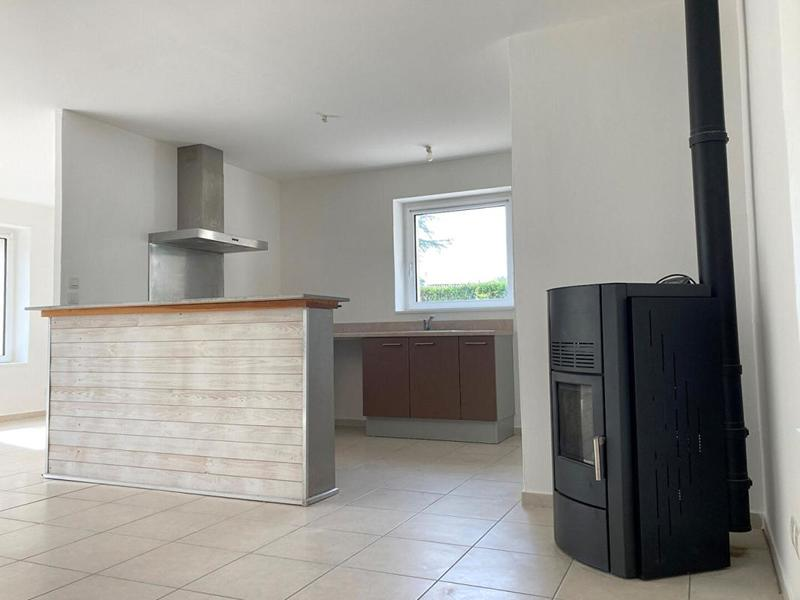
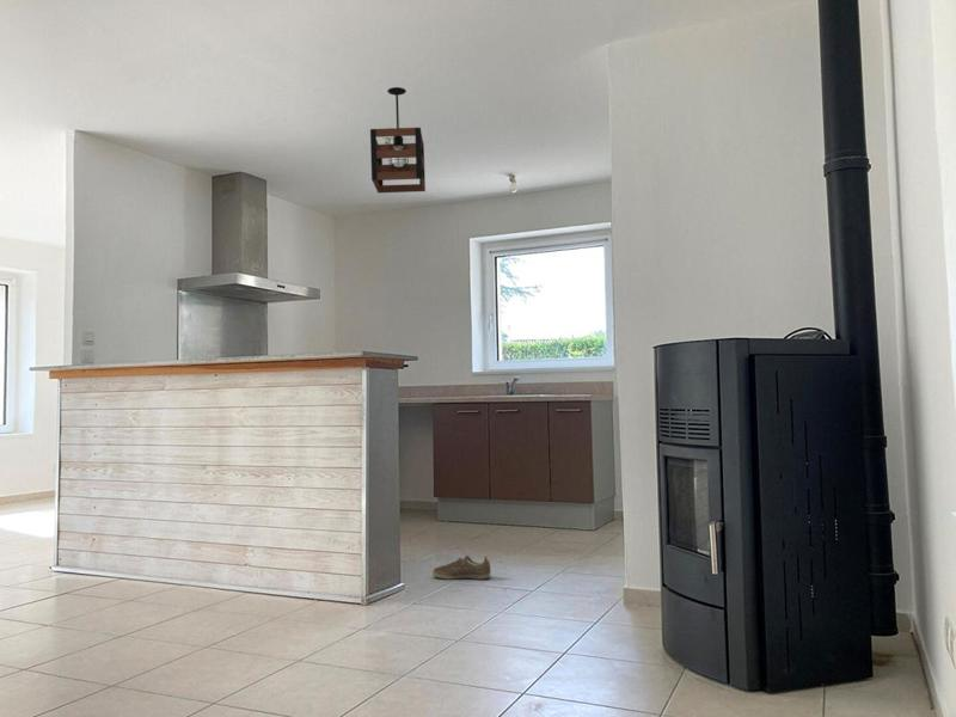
+ pendant light [369,86,427,194]
+ sneaker [431,554,492,581]
